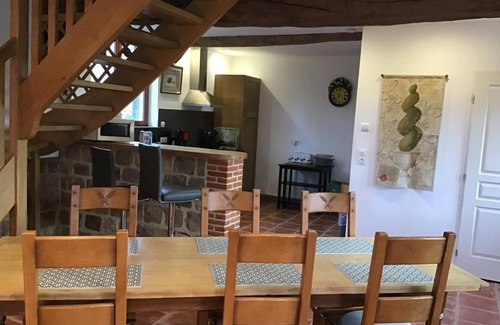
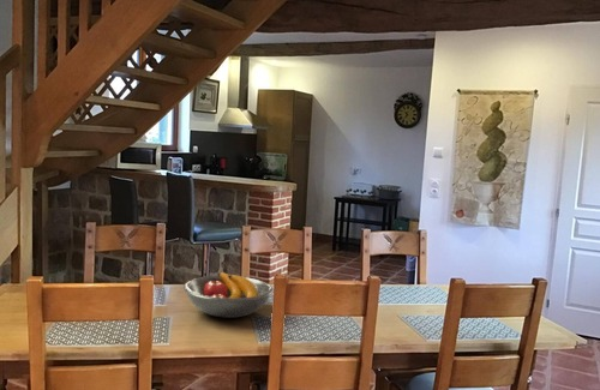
+ fruit bowl [182,270,275,319]
